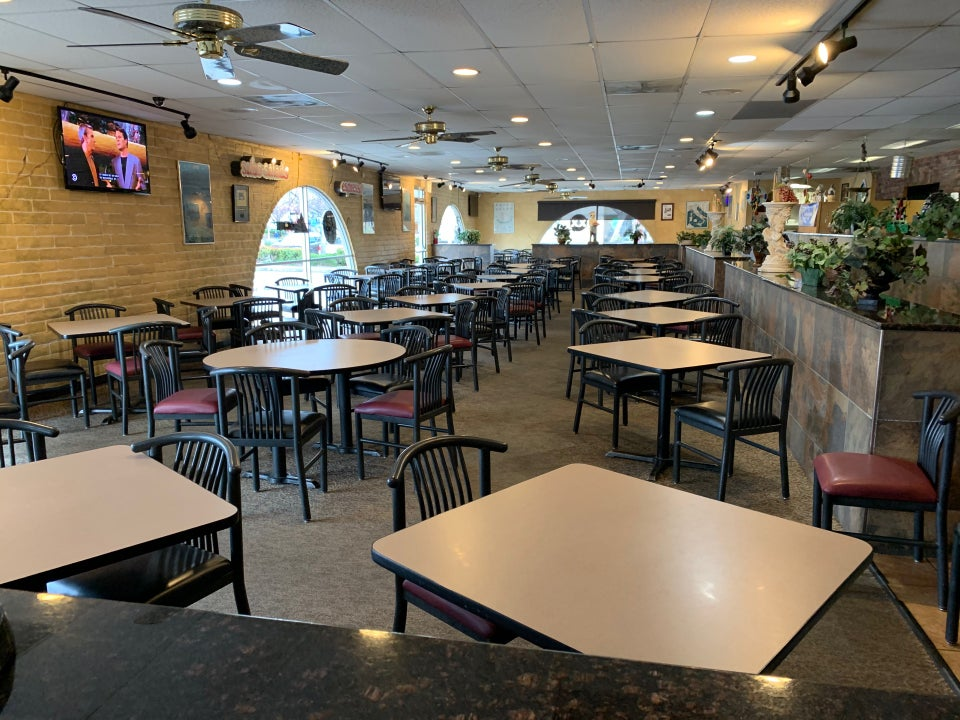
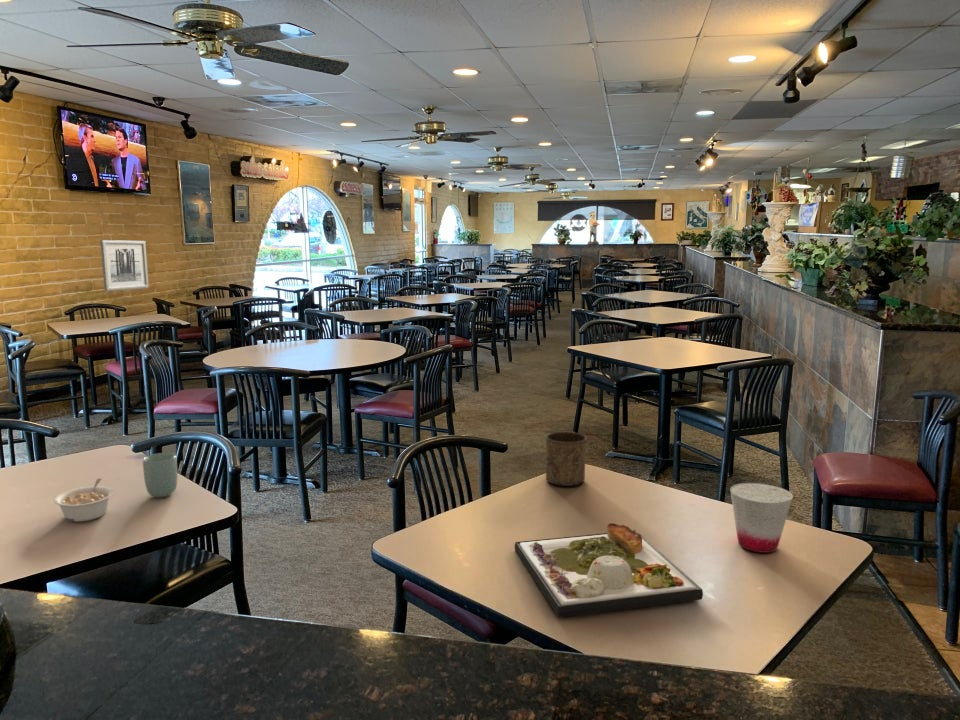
+ cup [545,431,588,487]
+ legume [53,477,114,523]
+ cup [142,452,179,498]
+ dinner plate [514,522,704,618]
+ wall art [99,239,150,292]
+ cup [729,482,794,554]
